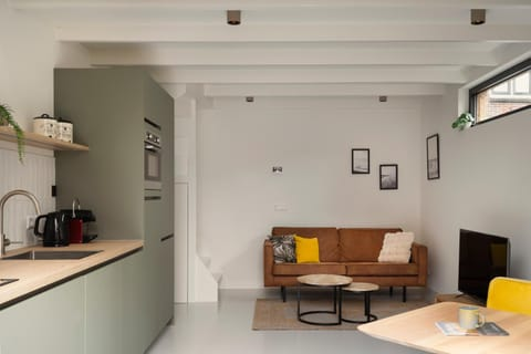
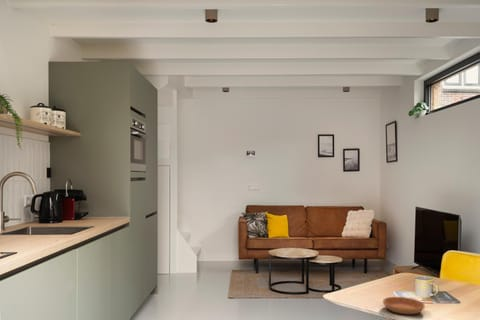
+ saucer [382,296,426,315]
